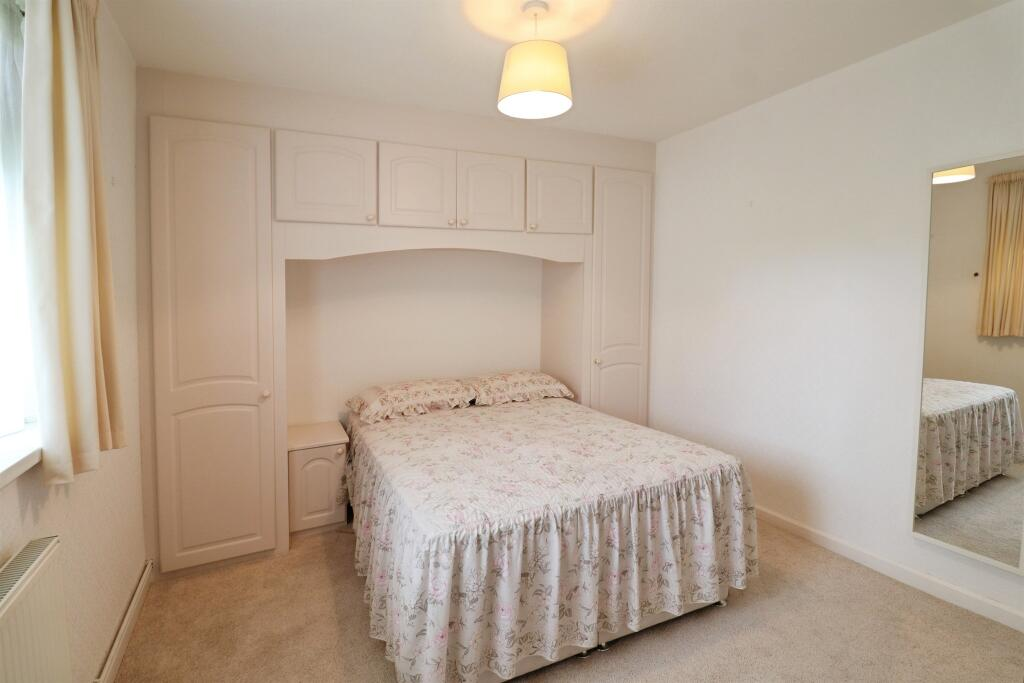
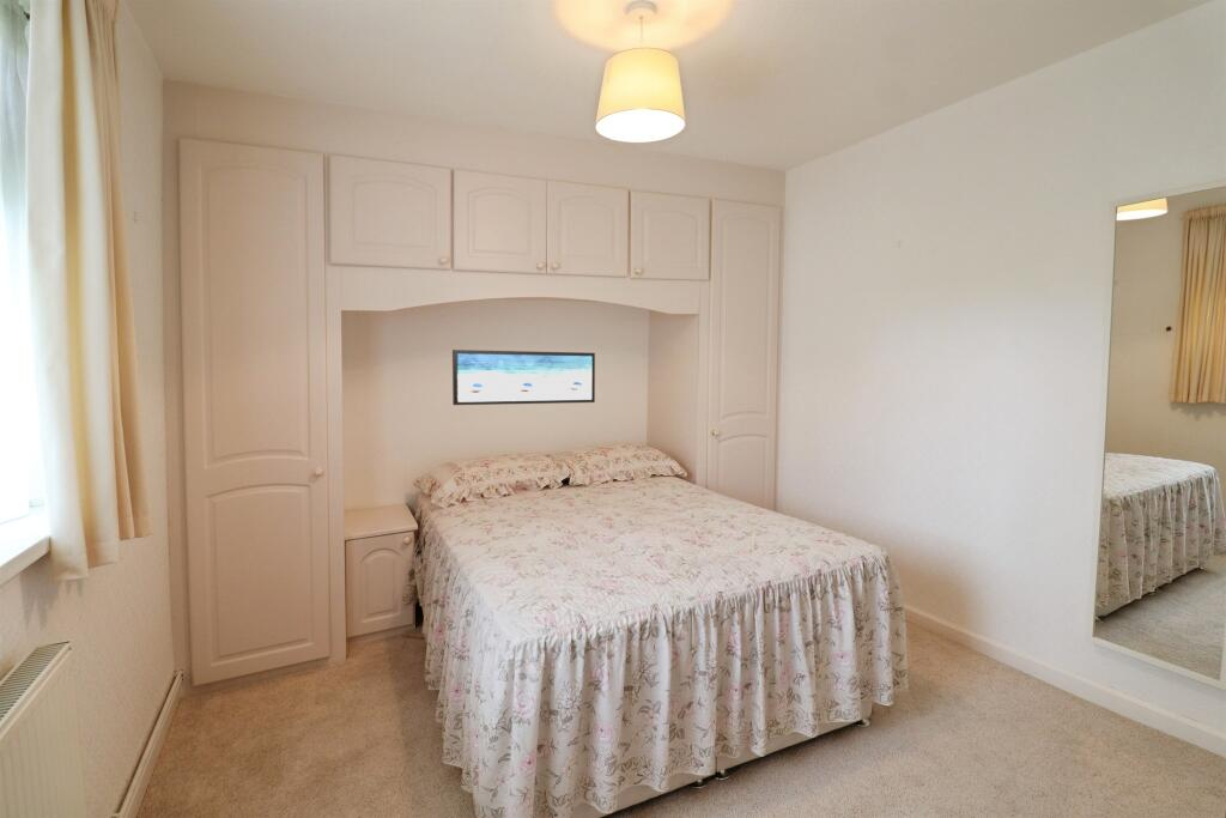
+ wall art [451,349,596,406]
